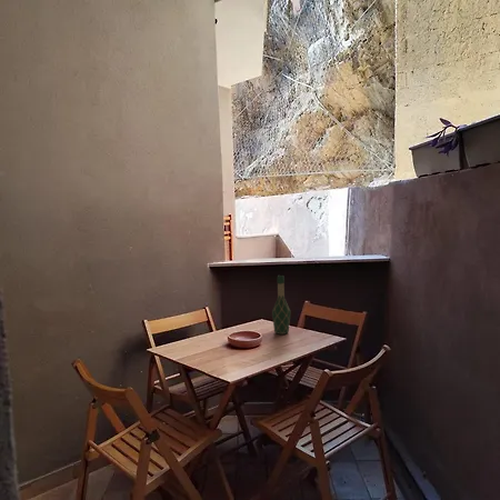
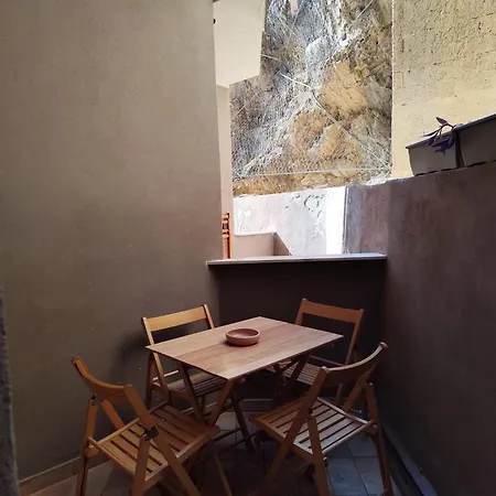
- wine bottle [271,274,291,336]
